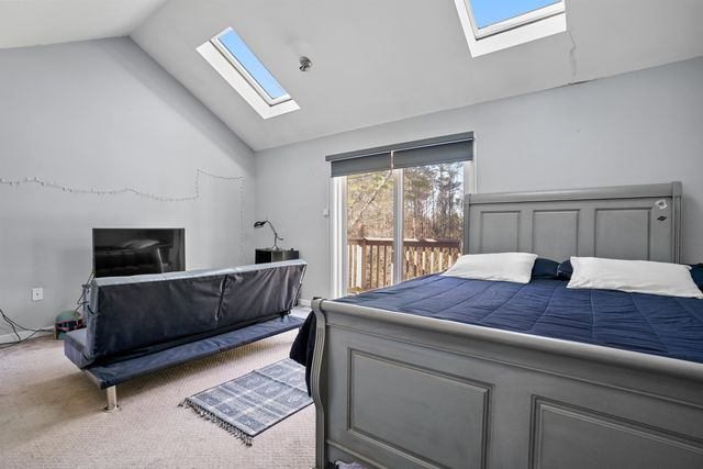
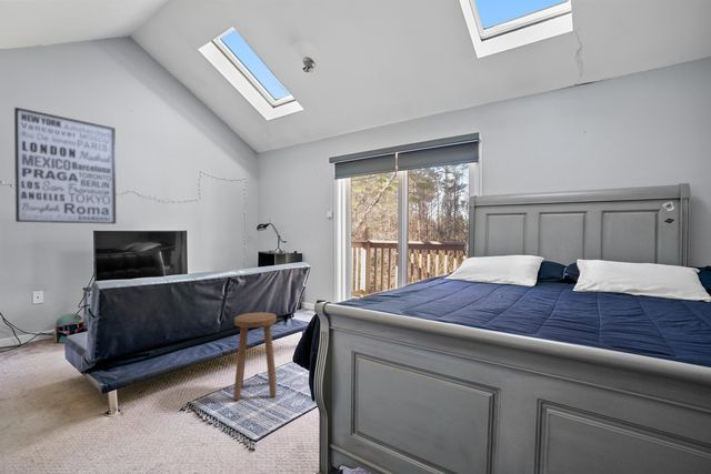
+ wall art [13,107,117,225]
+ stool [232,311,278,401]
